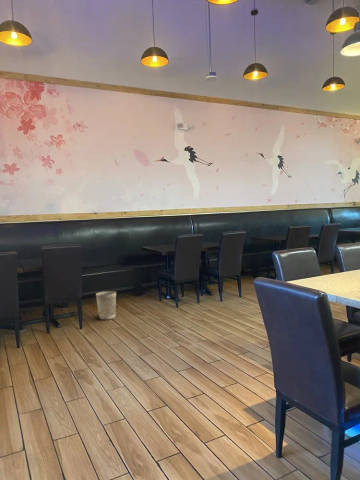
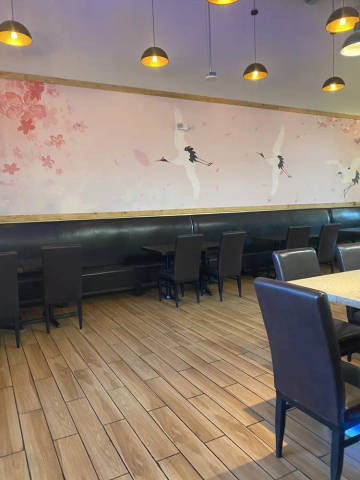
- wastebasket [95,290,117,320]
